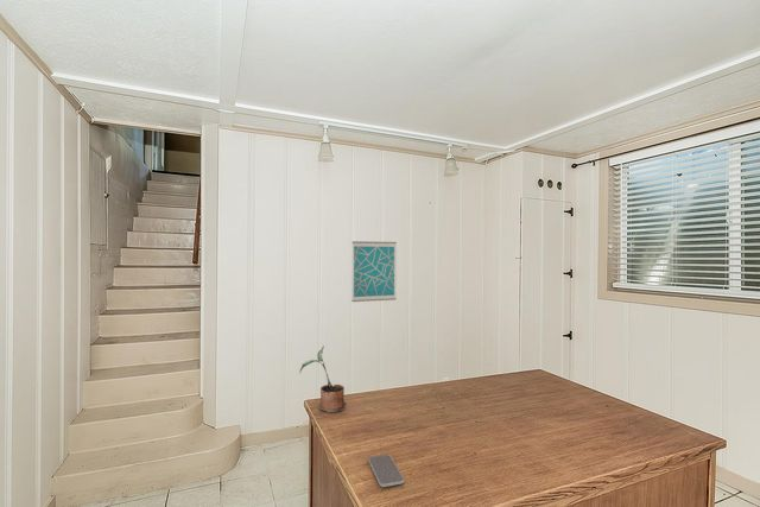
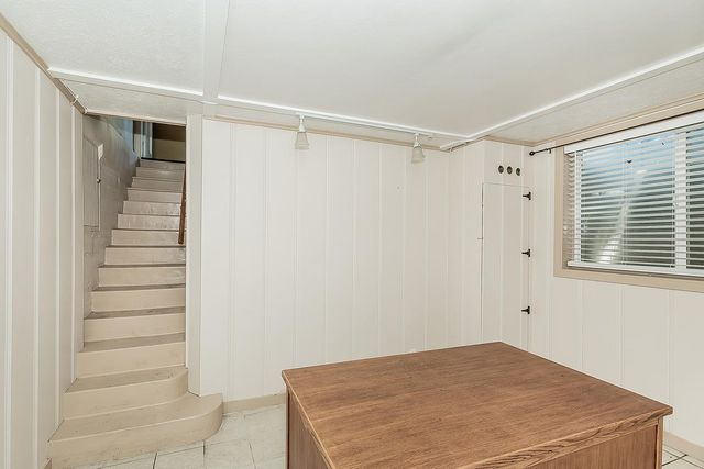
- potted plant [299,344,347,413]
- wall art [350,240,398,303]
- smartphone [367,454,405,488]
